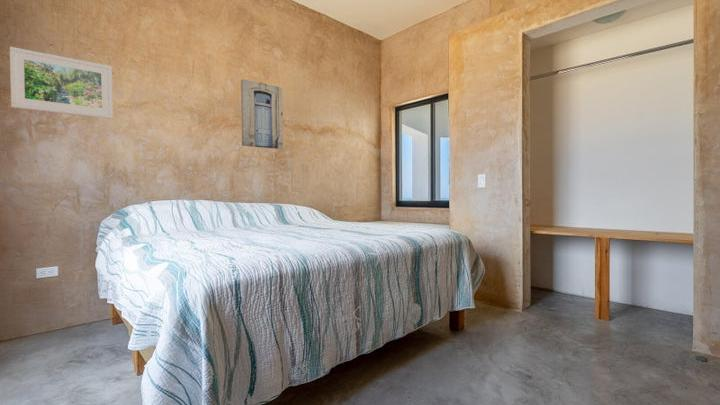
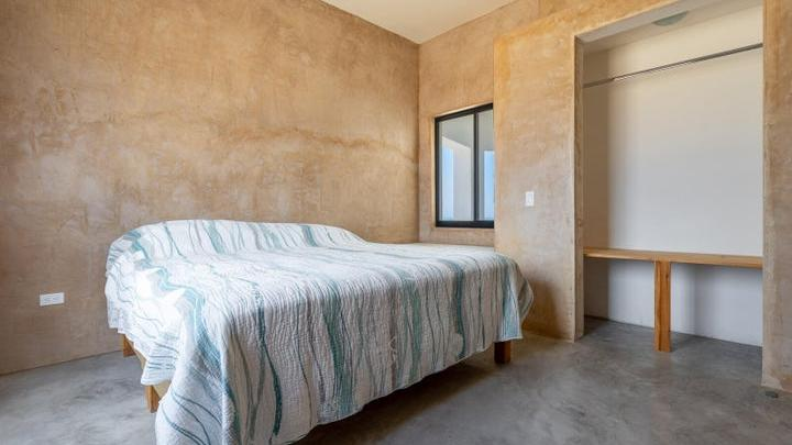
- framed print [9,46,114,120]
- wall art [240,78,284,150]
